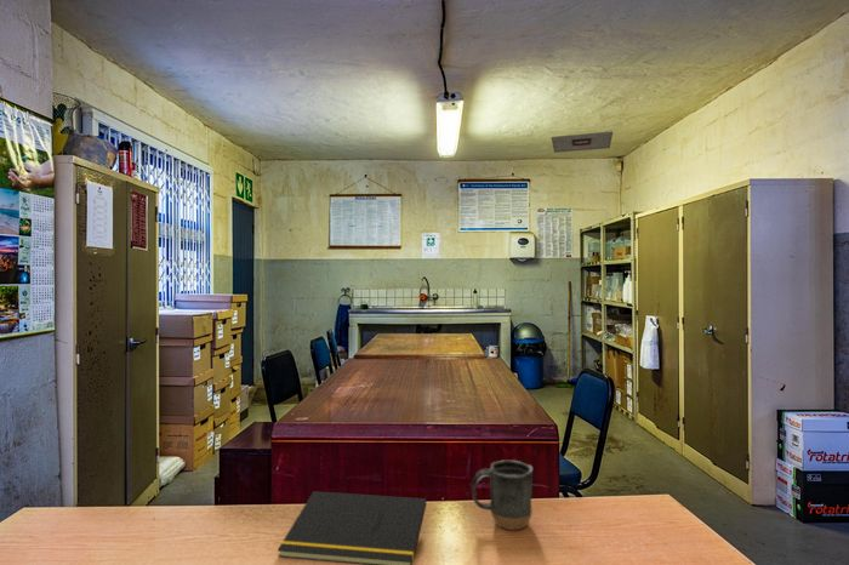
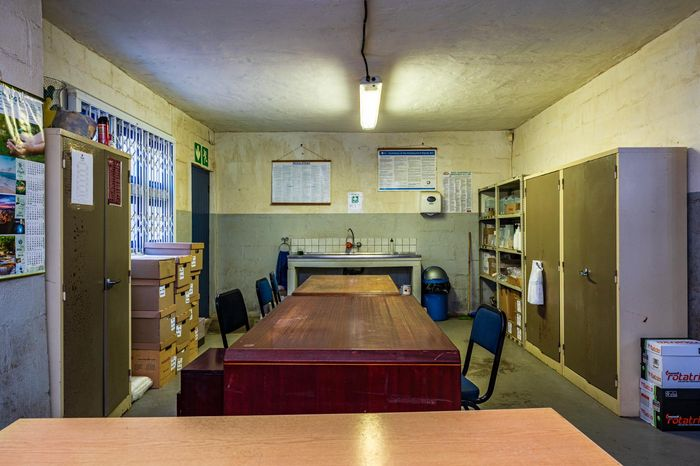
- notepad [277,490,427,565]
- ceiling vent [551,130,614,154]
- mug [471,460,534,531]
